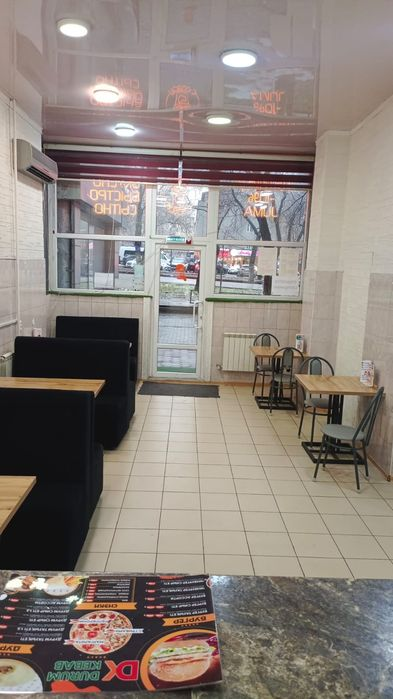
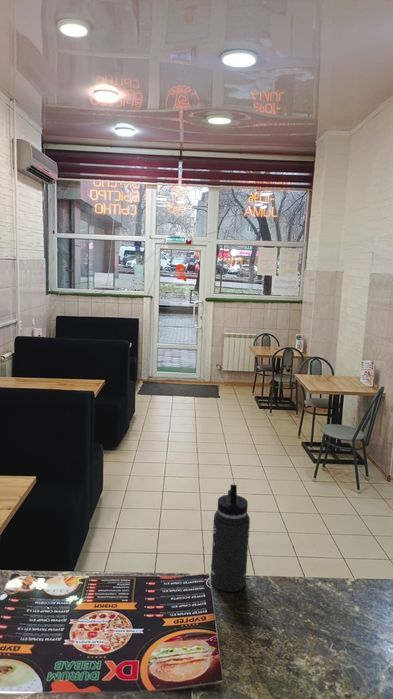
+ thermos bottle [210,484,251,593]
